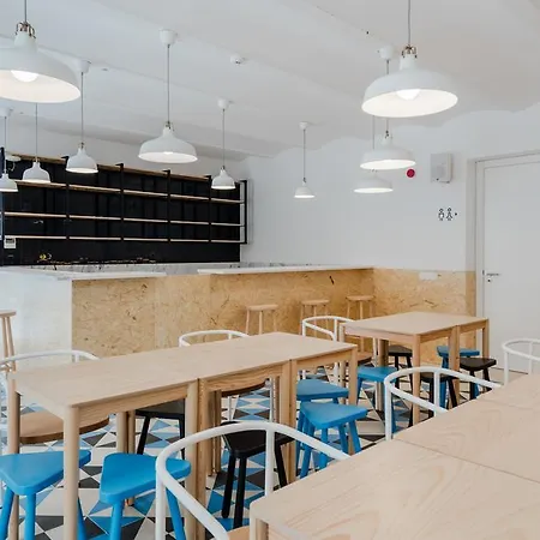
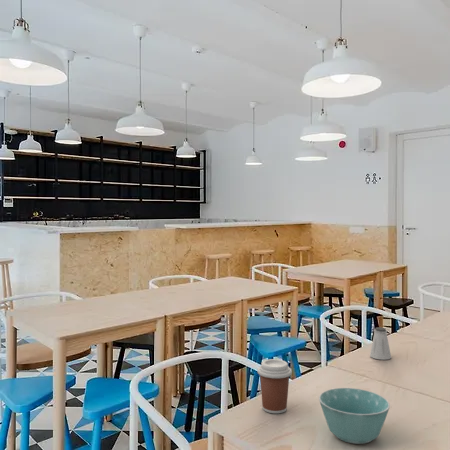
+ coffee cup [257,358,293,414]
+ saltshaker [369,326,392,361]
+ bowl [318,387,391,445]
